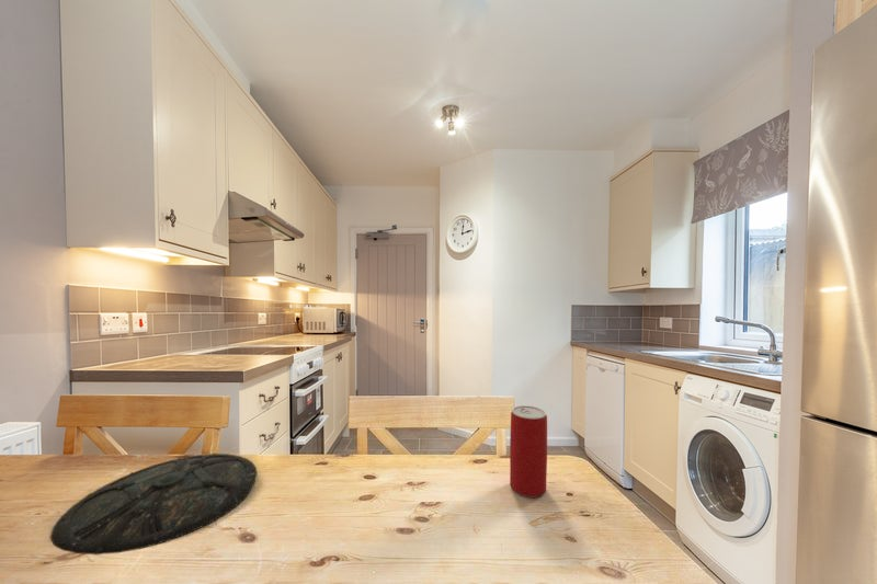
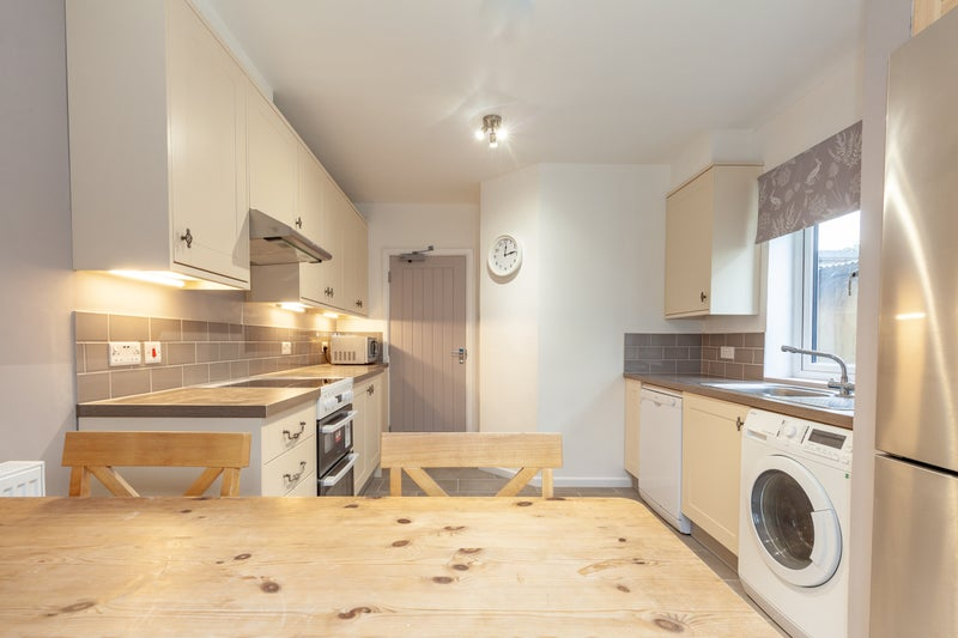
- beverage can [509,405,548,499]
- plate [50,451,259,556]
